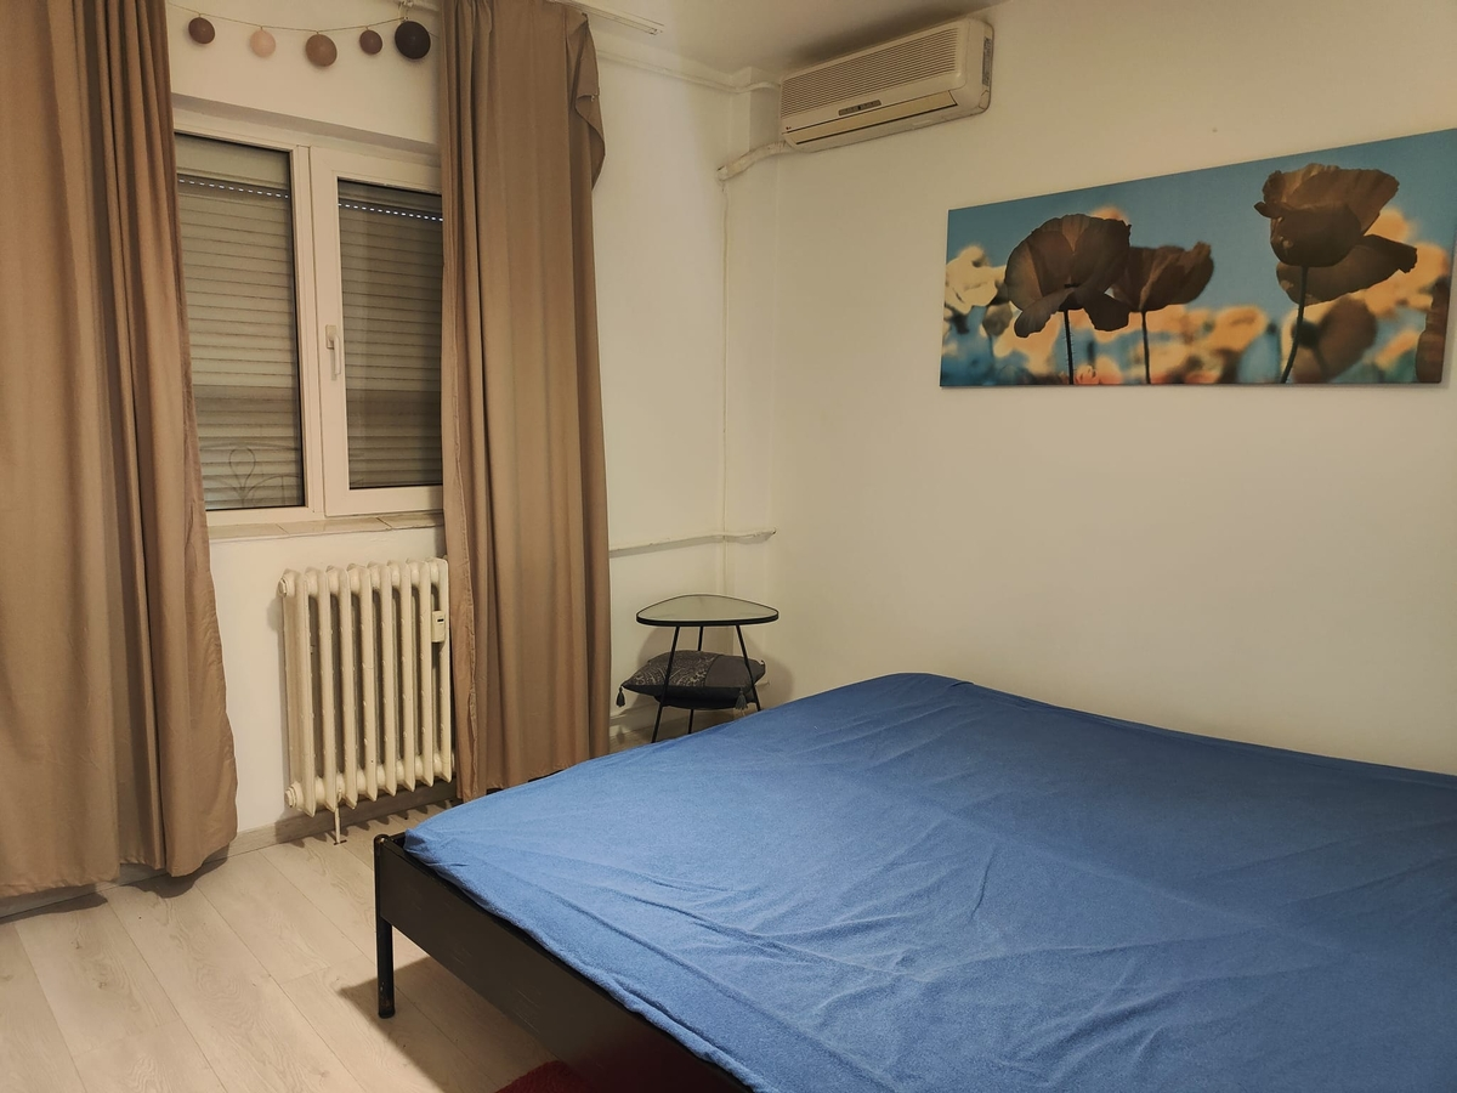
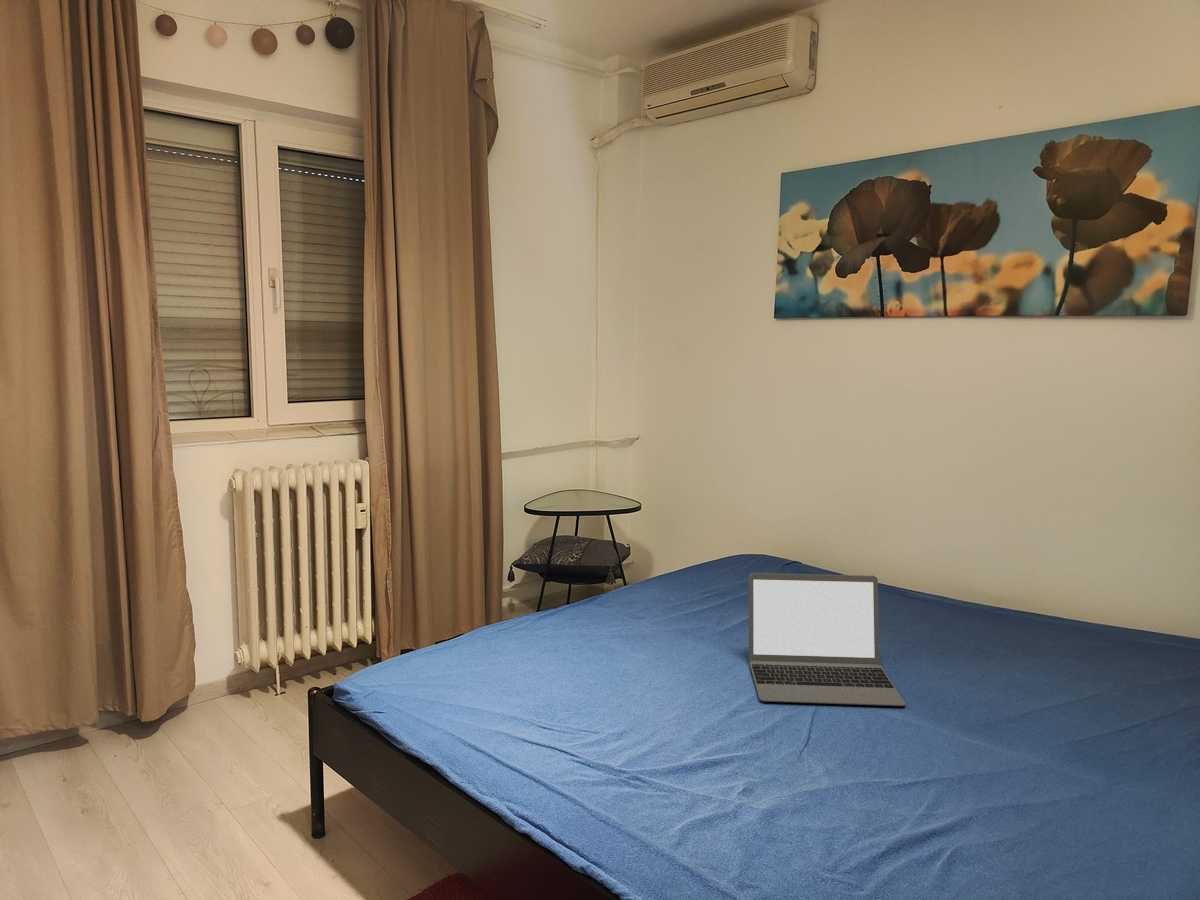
+ laptop [748,572,907,707]
